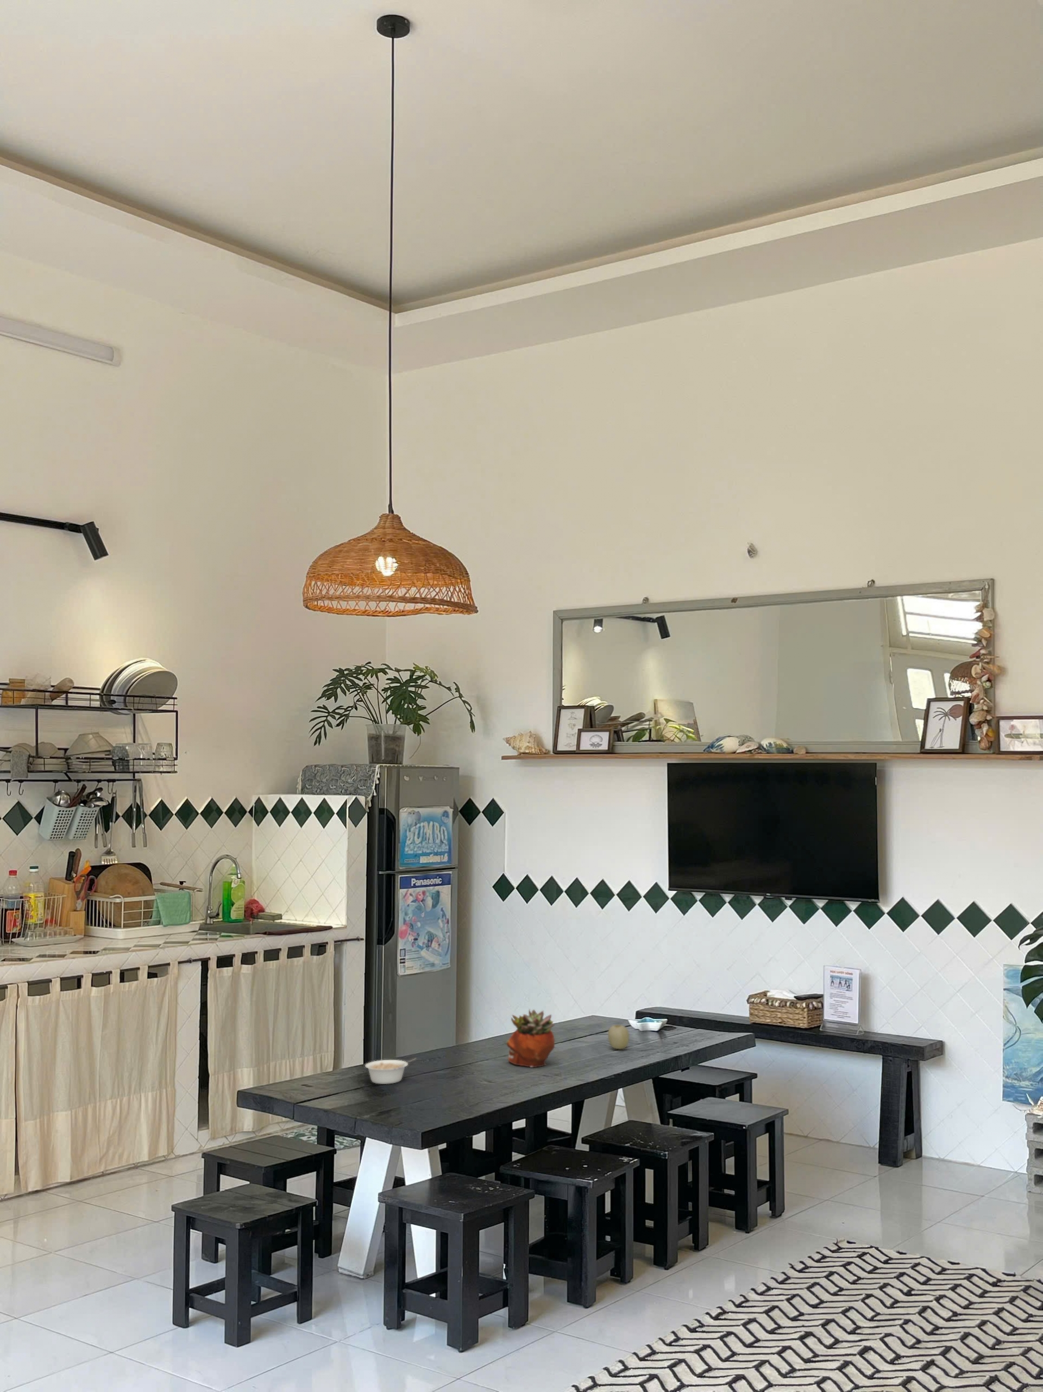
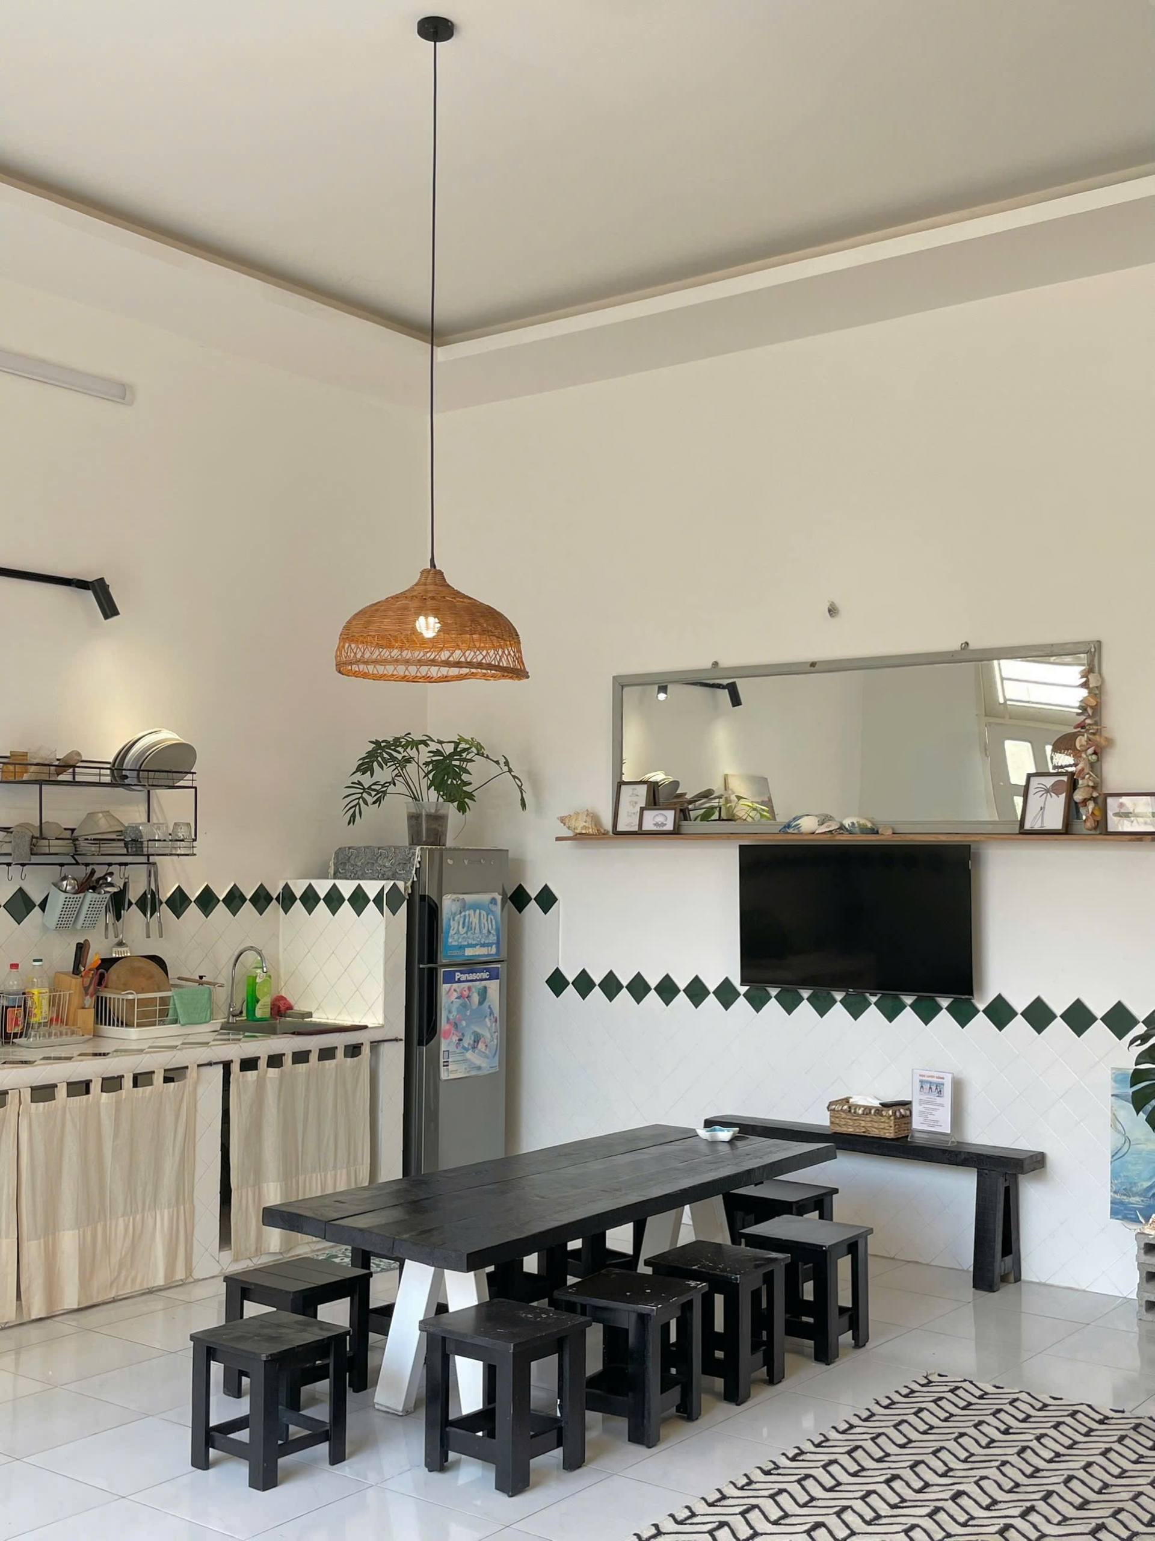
- fruit [607,1025,630,1050]
- succulent planter [506,1008,555,1068]
- legume [365,1058,417,1085]
